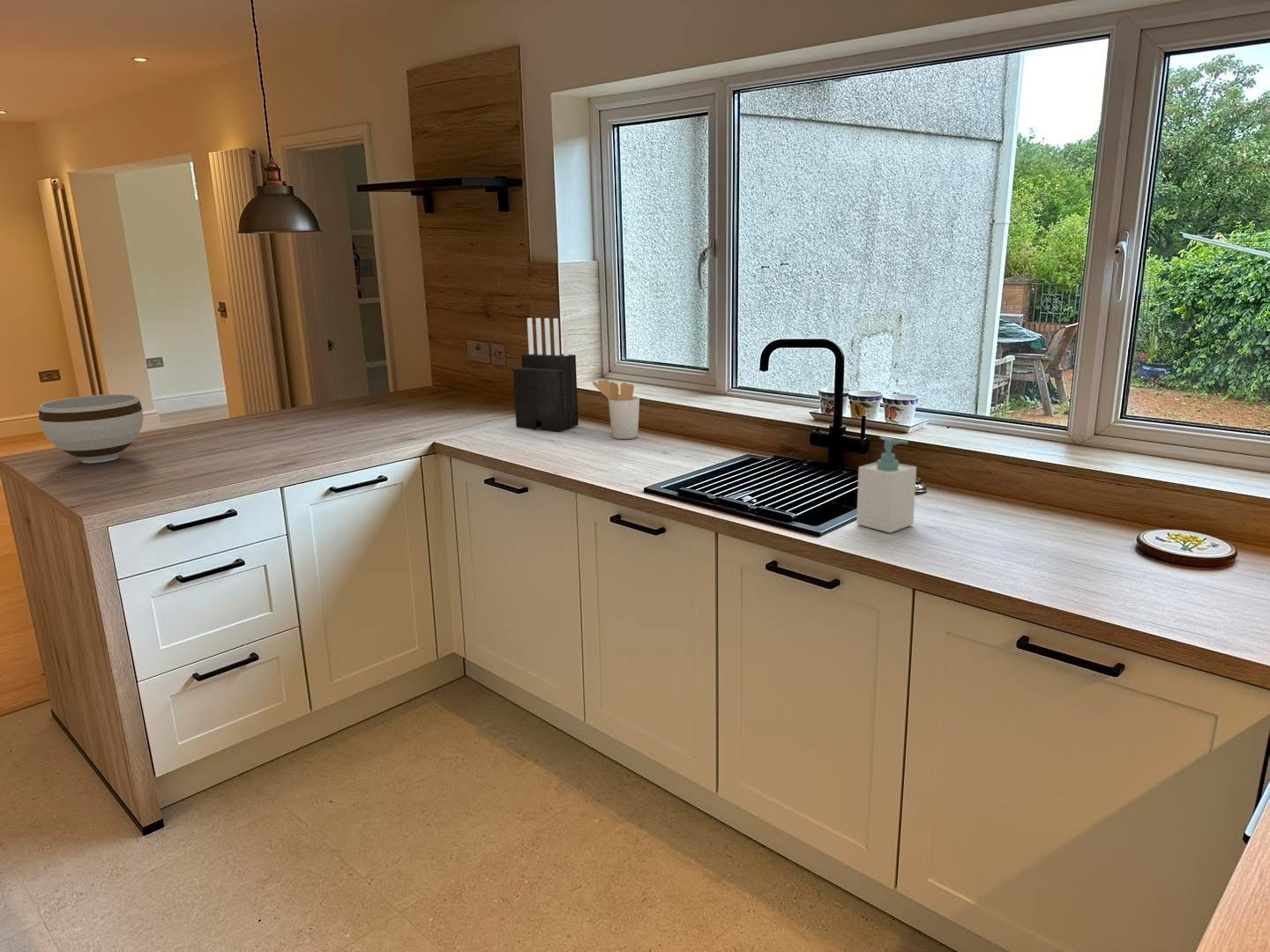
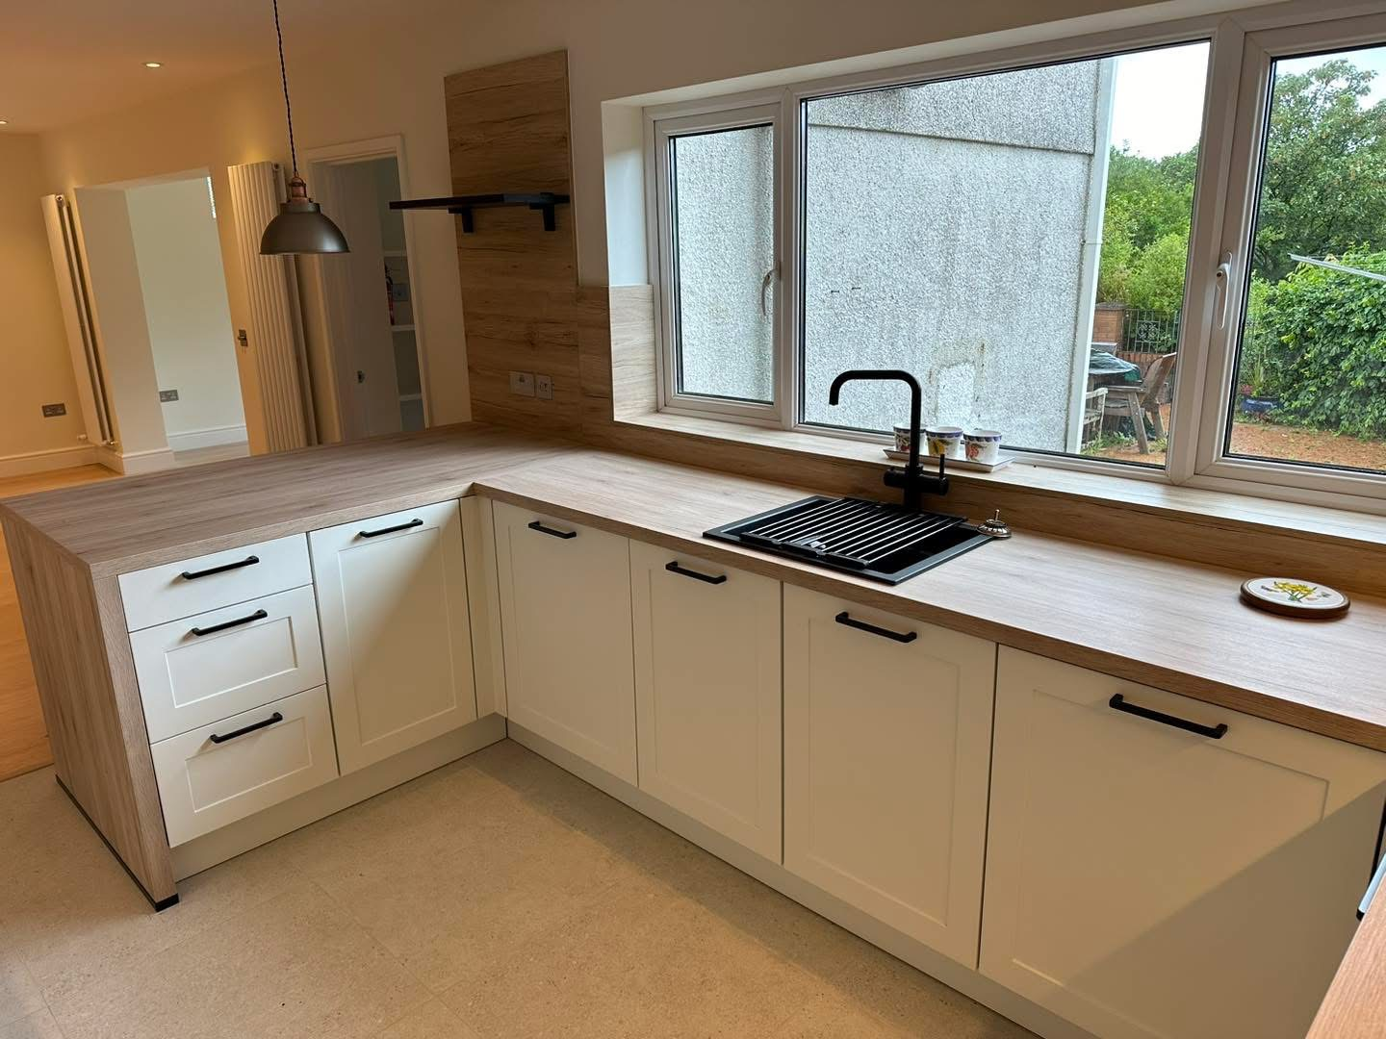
- knife block [512,317,579,432]
- utensil holder [592,379,640,440]
- soap bottle [855,435,917,533]
- bowl [38,393,144,464]
